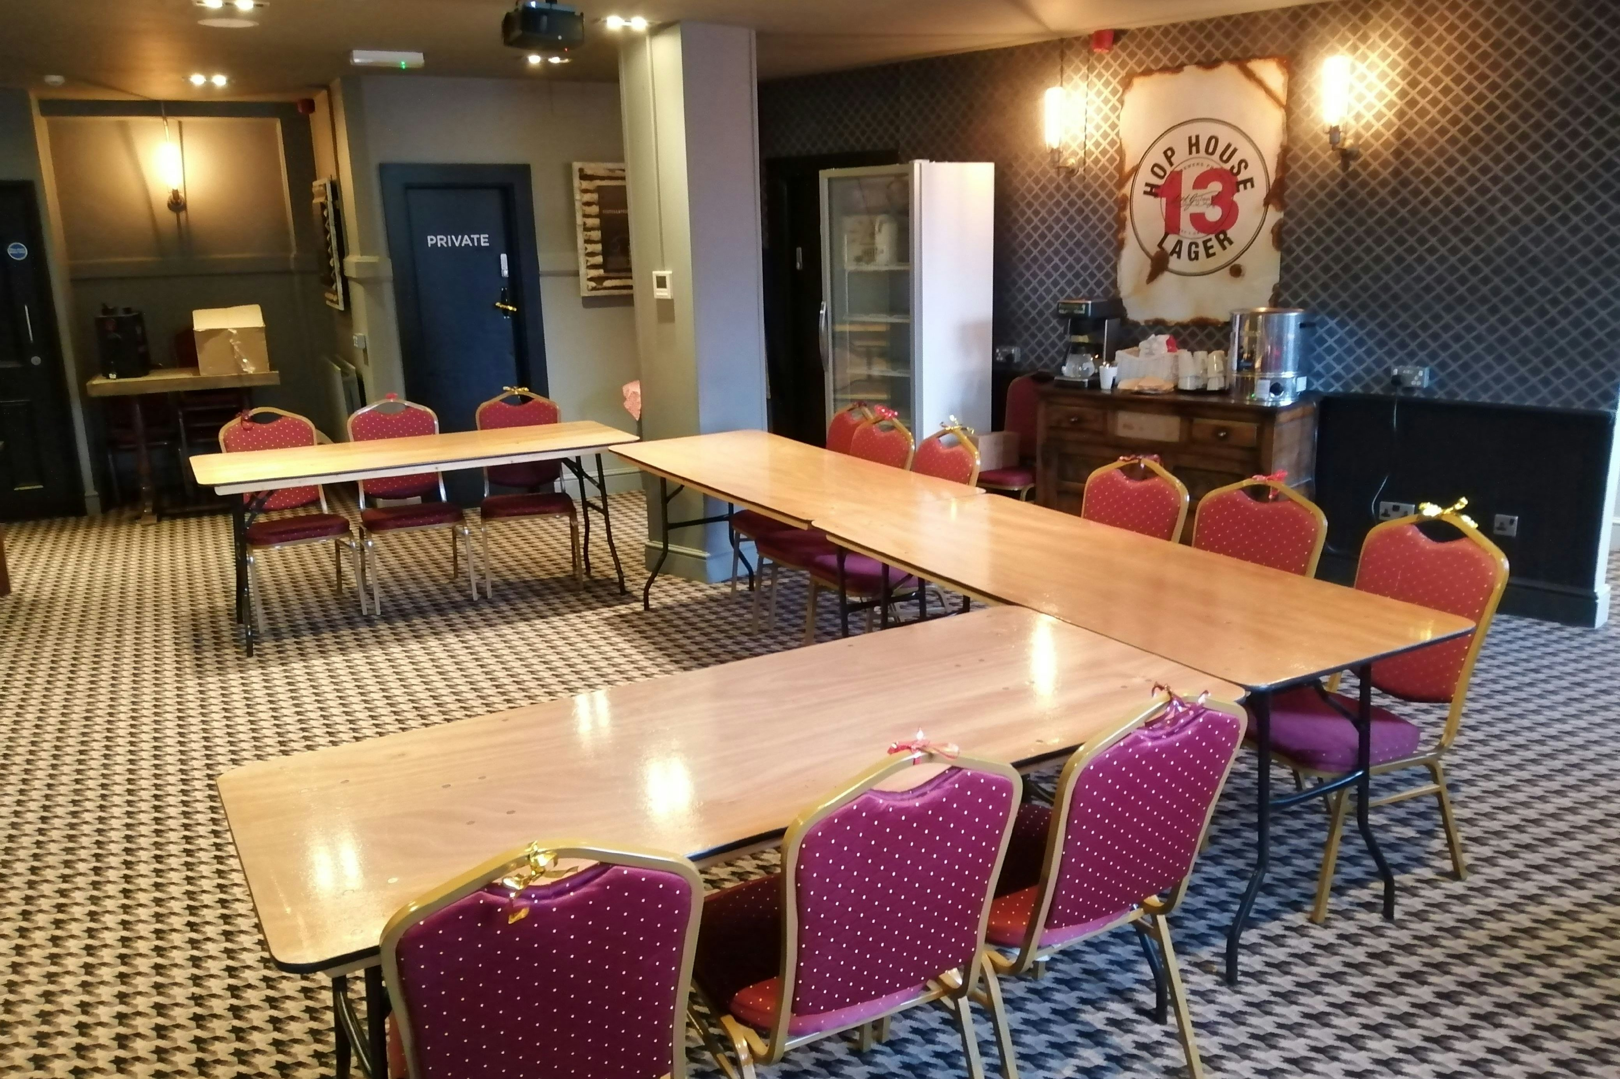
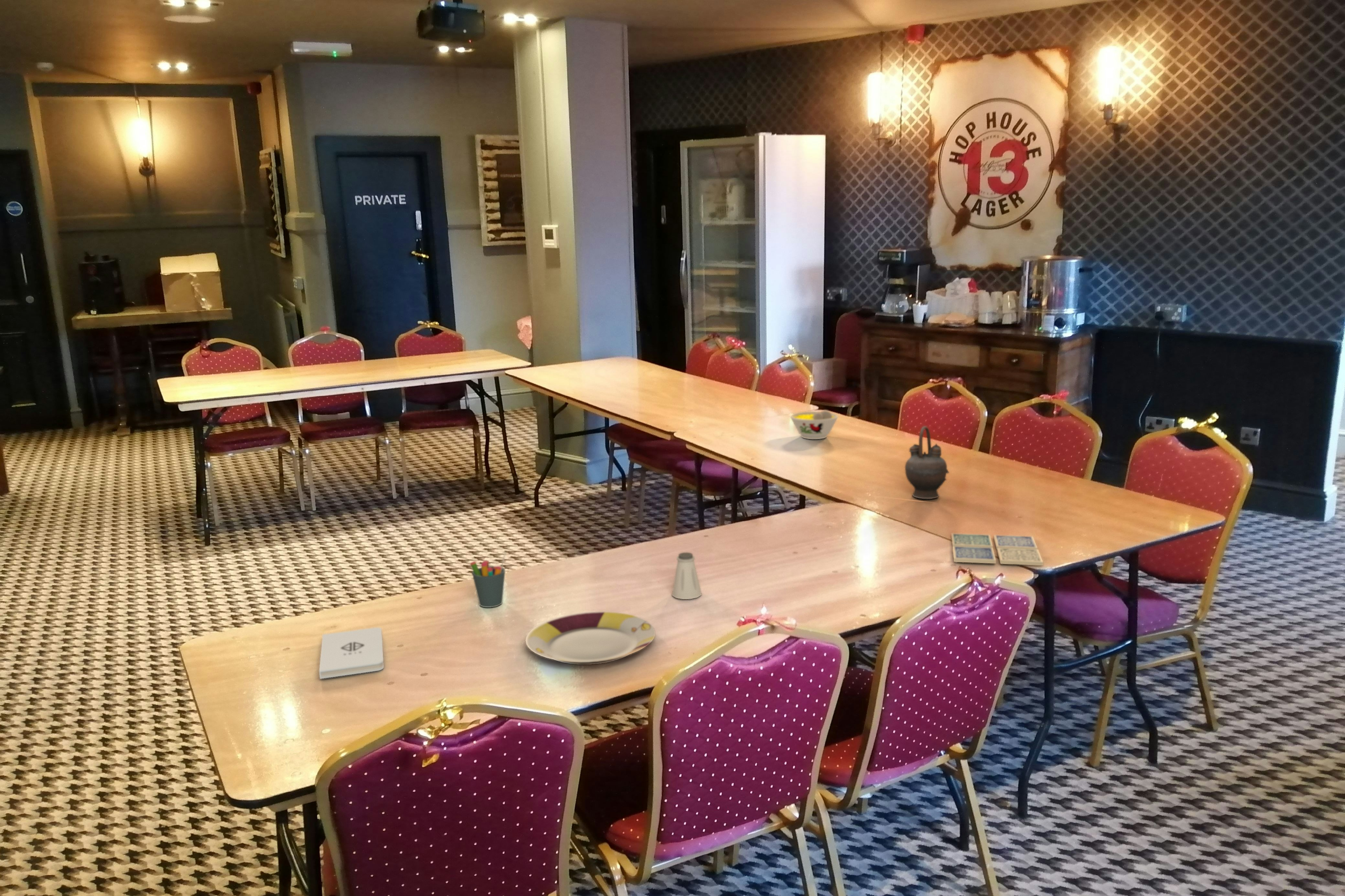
+ drink coaster [951,533,1044,566]
+ teapot [905,426,949,500]
+ saltshaker [672,552,702,600]
+ pen holder [470,552,506,608]
+ plate [525,611,655,665]
+ bowl [790,410,838,439]
+ notepad [319,627,384,679]
